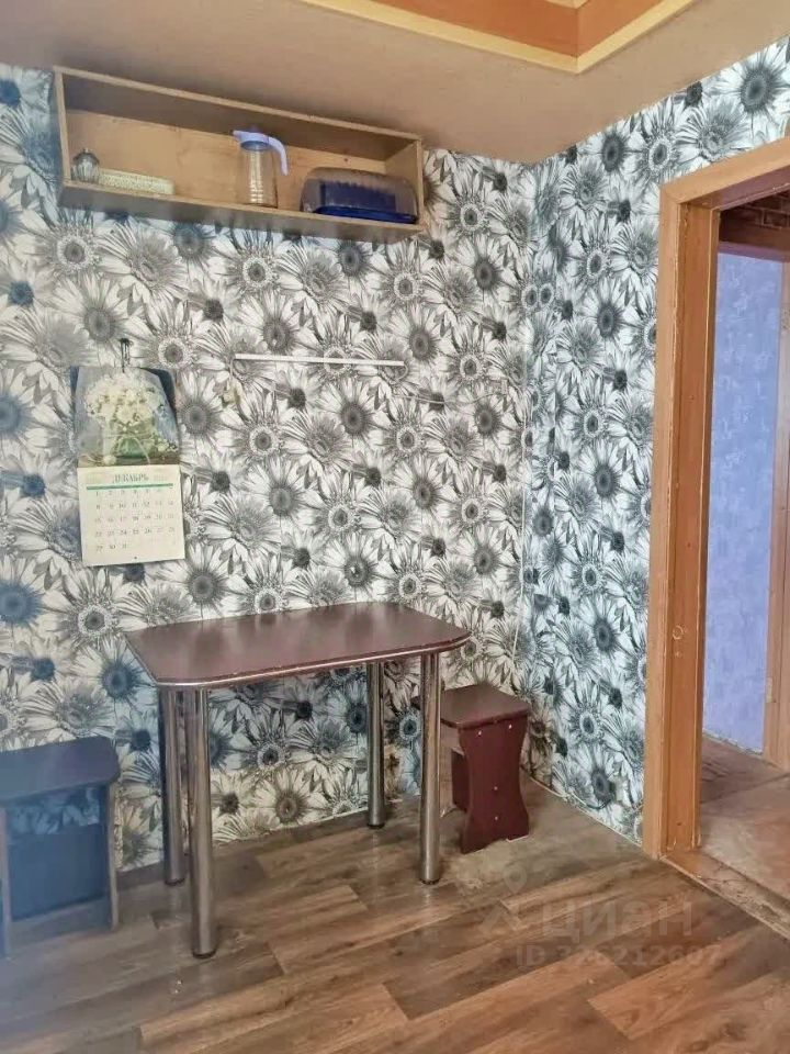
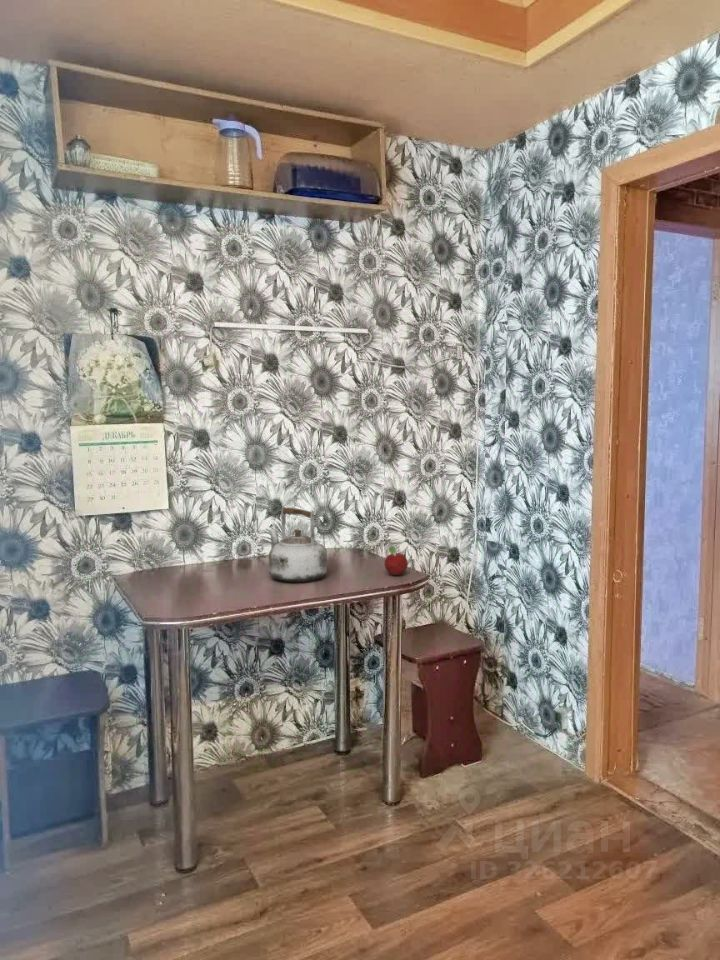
+ fruit [383,541,409,576]
+ kettle [267,505,328,583]
